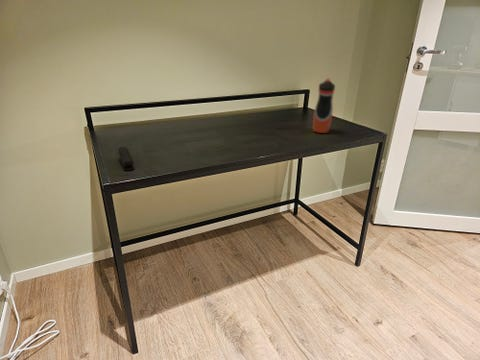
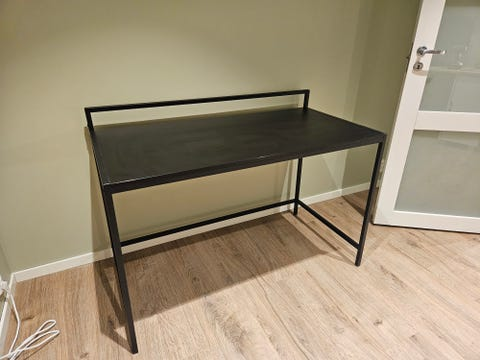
- water bottle [312,77,336,134]
- stapler [117,146,135,171]
